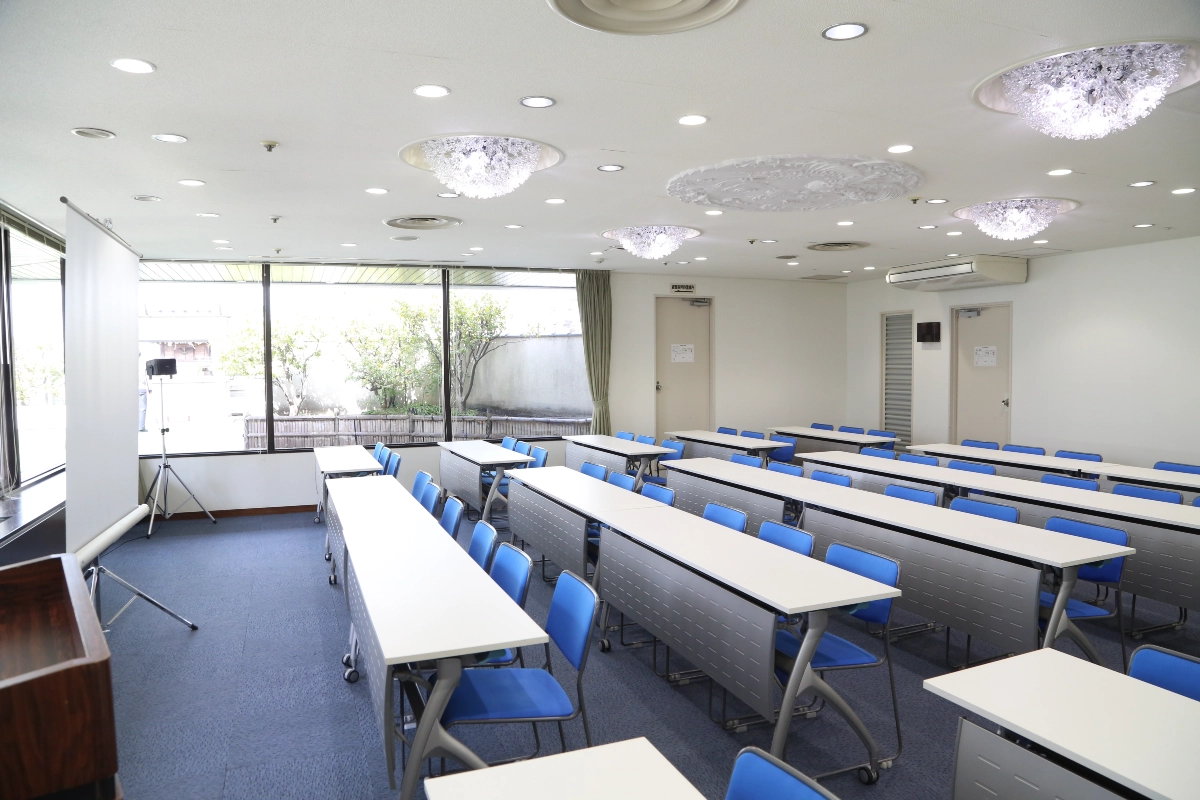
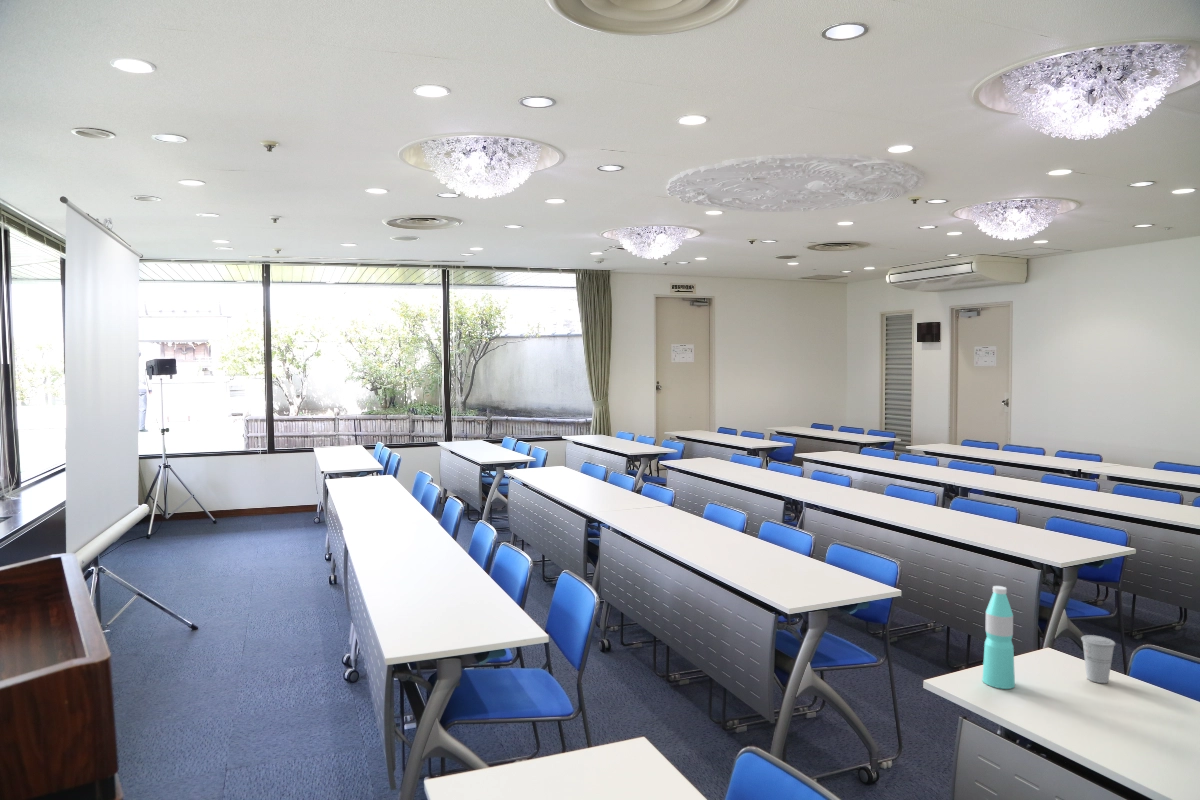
+ water bottle [981,585,1016,690]
+ cup [1080,634,1117,684]
